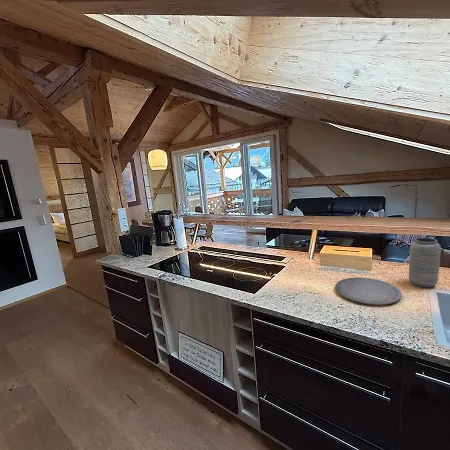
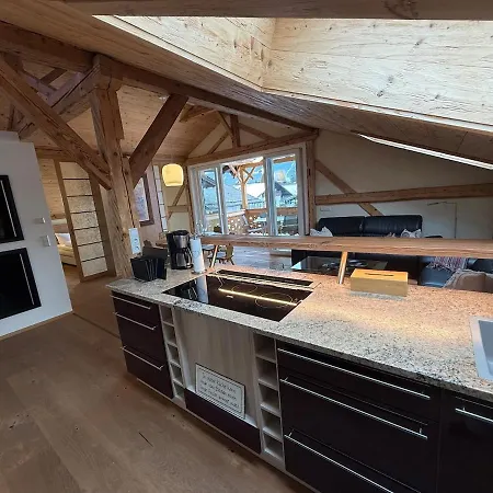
- vase [408,237,442,288]
- plate [334,276,402,306]
